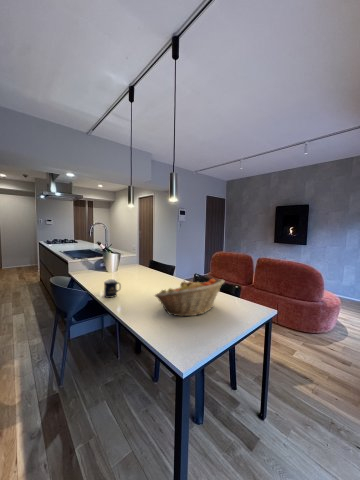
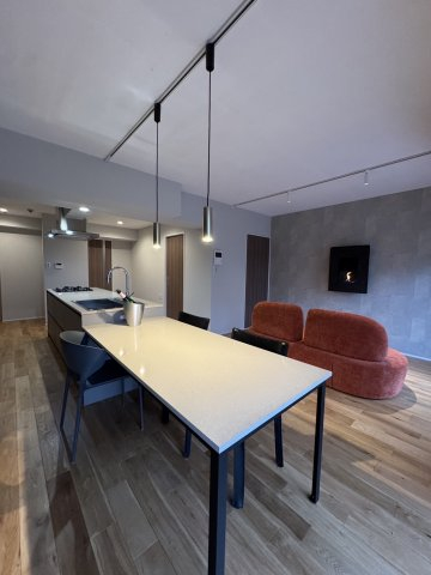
- mug [103,278,122,299]
- fruit basket [153,278,226,318]
